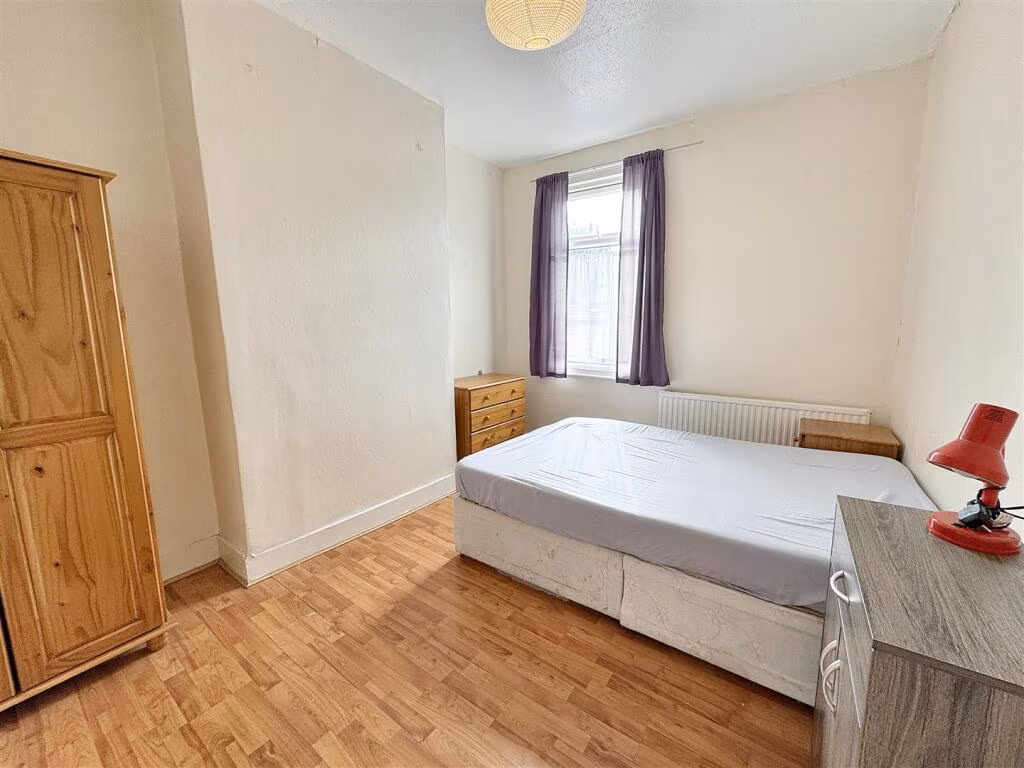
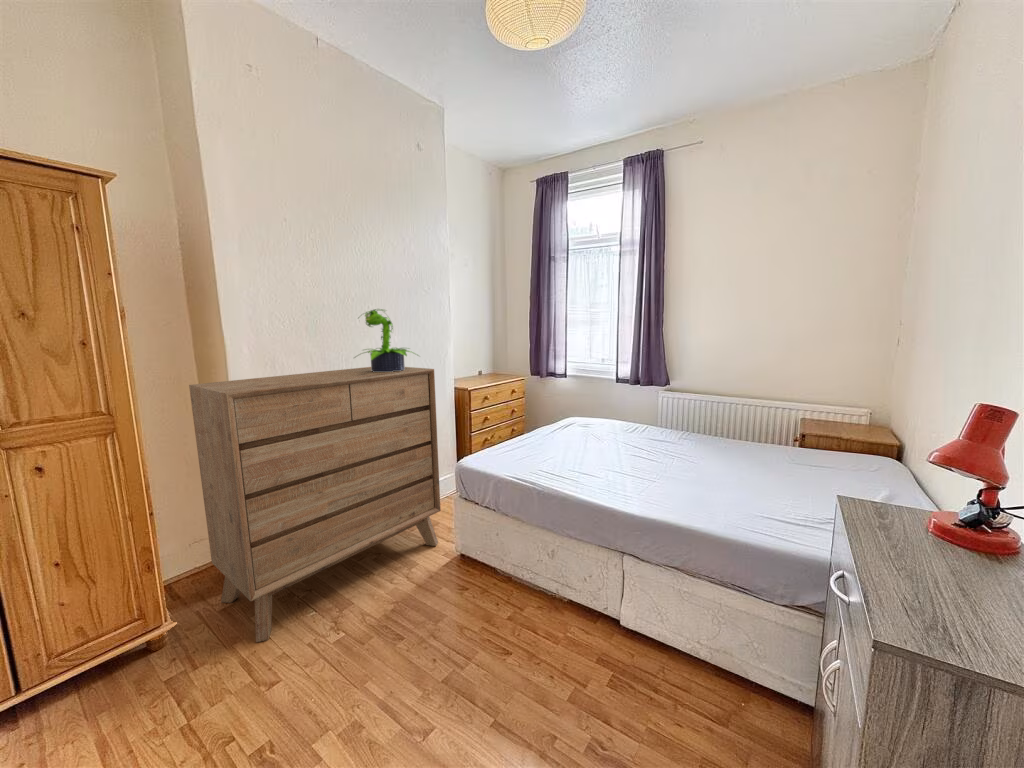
+ potted plant [352,308,421,372]
+ dresser [188,366,442,643]
